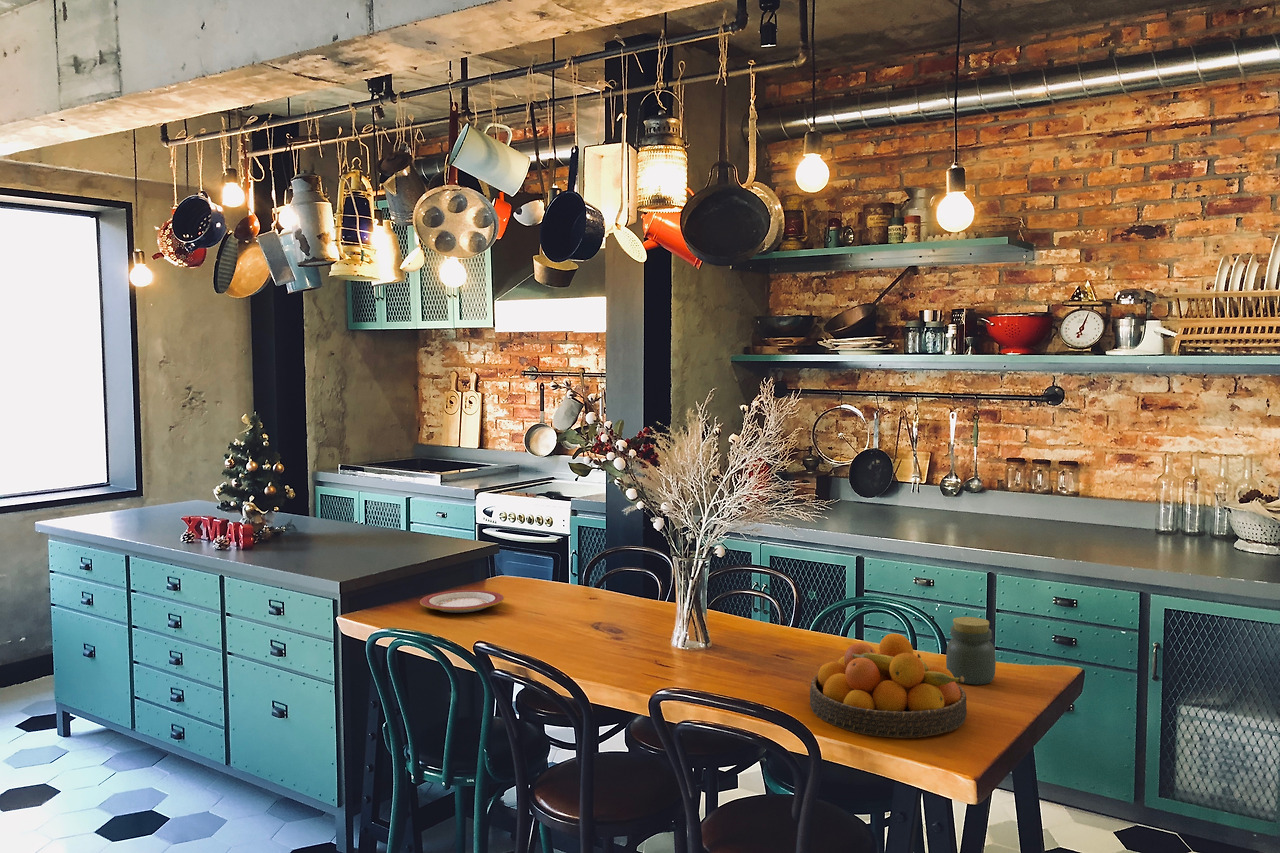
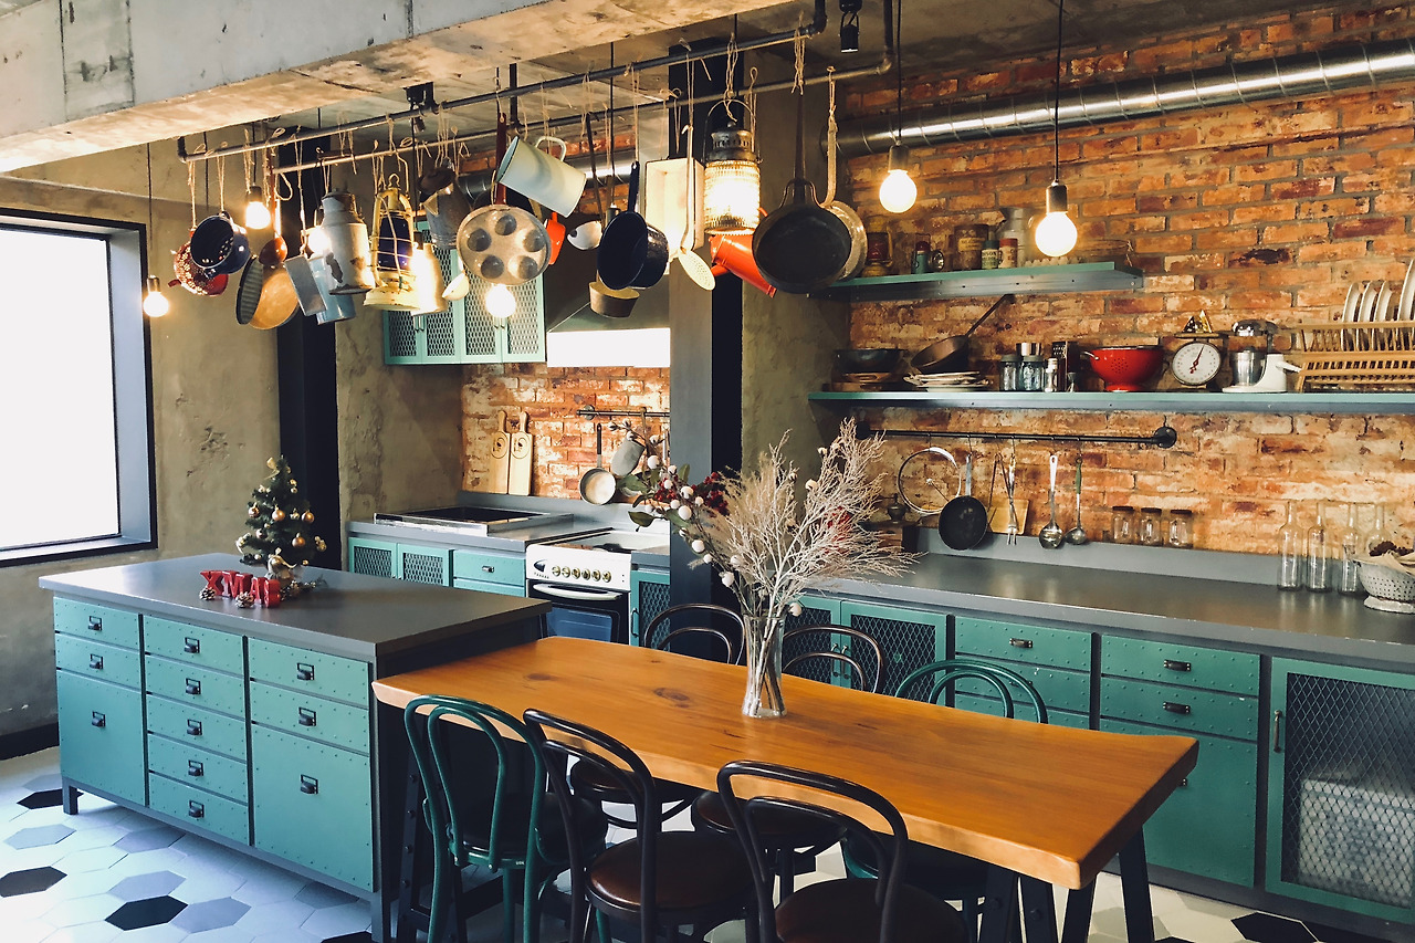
- plate [419,589,505,614]
- jar [945,616,997,686]
- fruit bowl [809,632,968,739]
